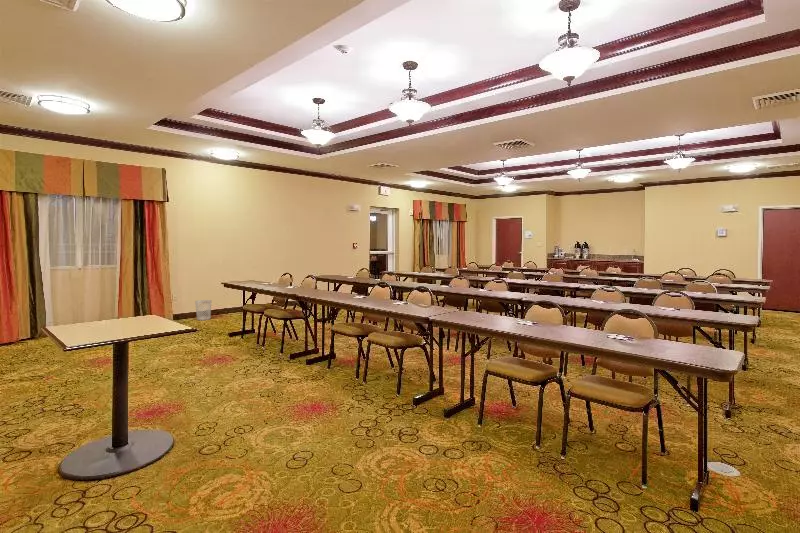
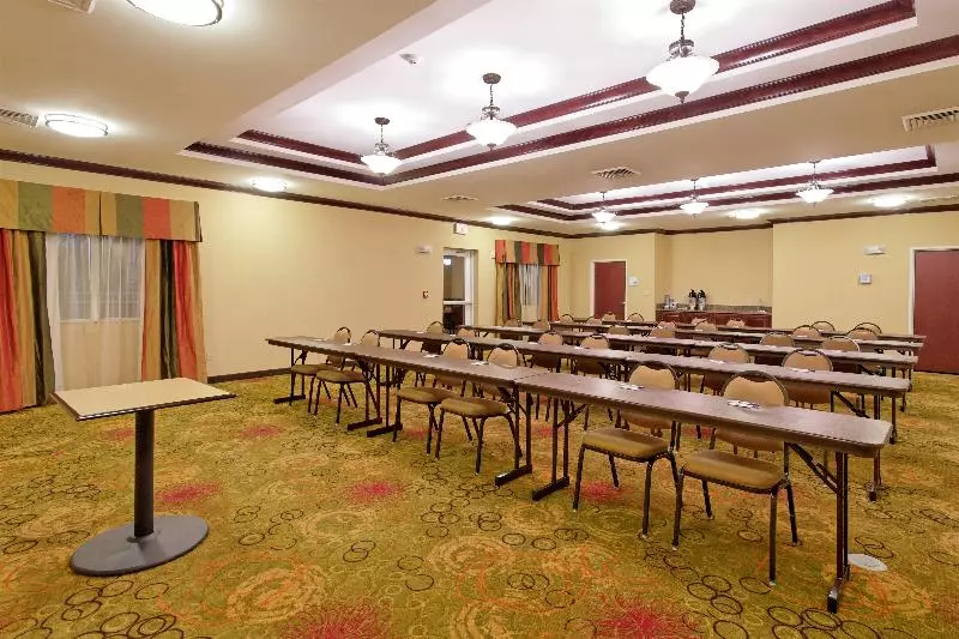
- wastebasket [194,299,213,321]
